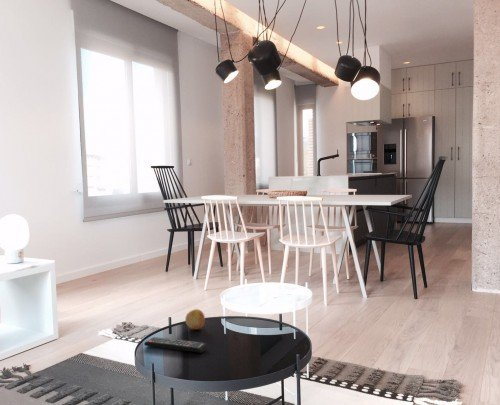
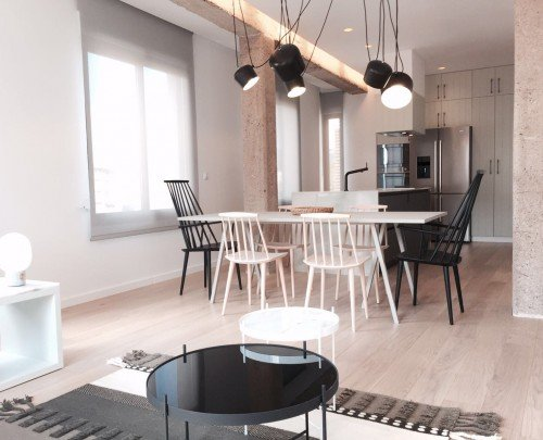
- fruit [184,308,206,330]
- remote control [143,336,208,354]
